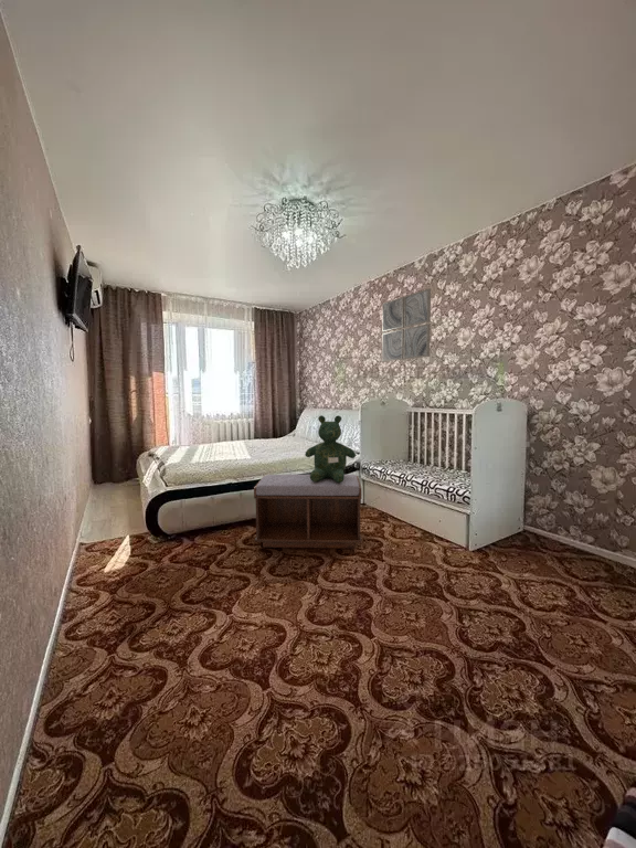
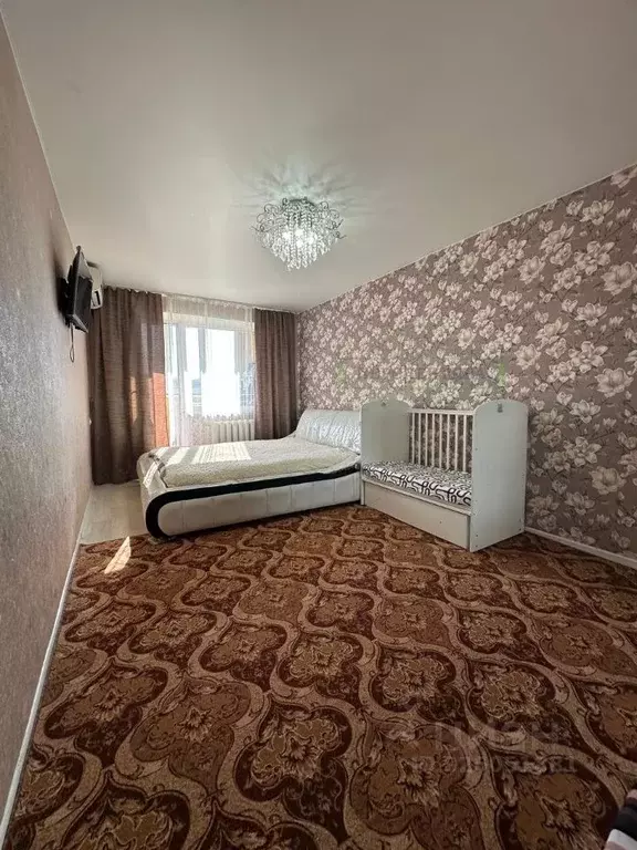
- bench [253,474,363,549]
- wall art [381,287,432,363]
- teddy bear [304,414,357,483]
